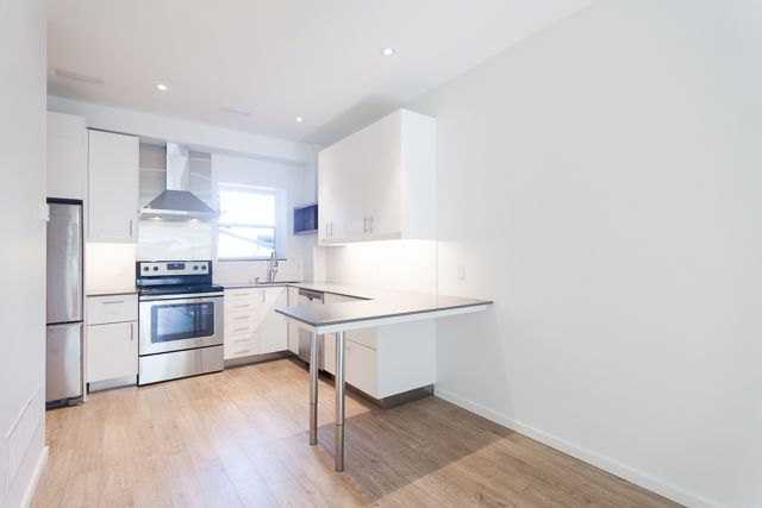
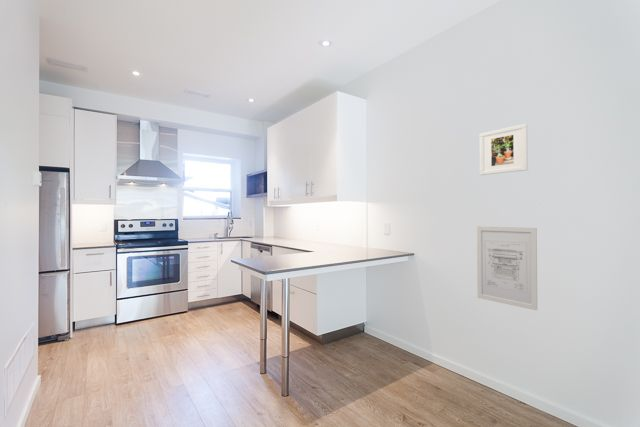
+ wall art [476,225,538,311]
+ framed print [479,123,529,176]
